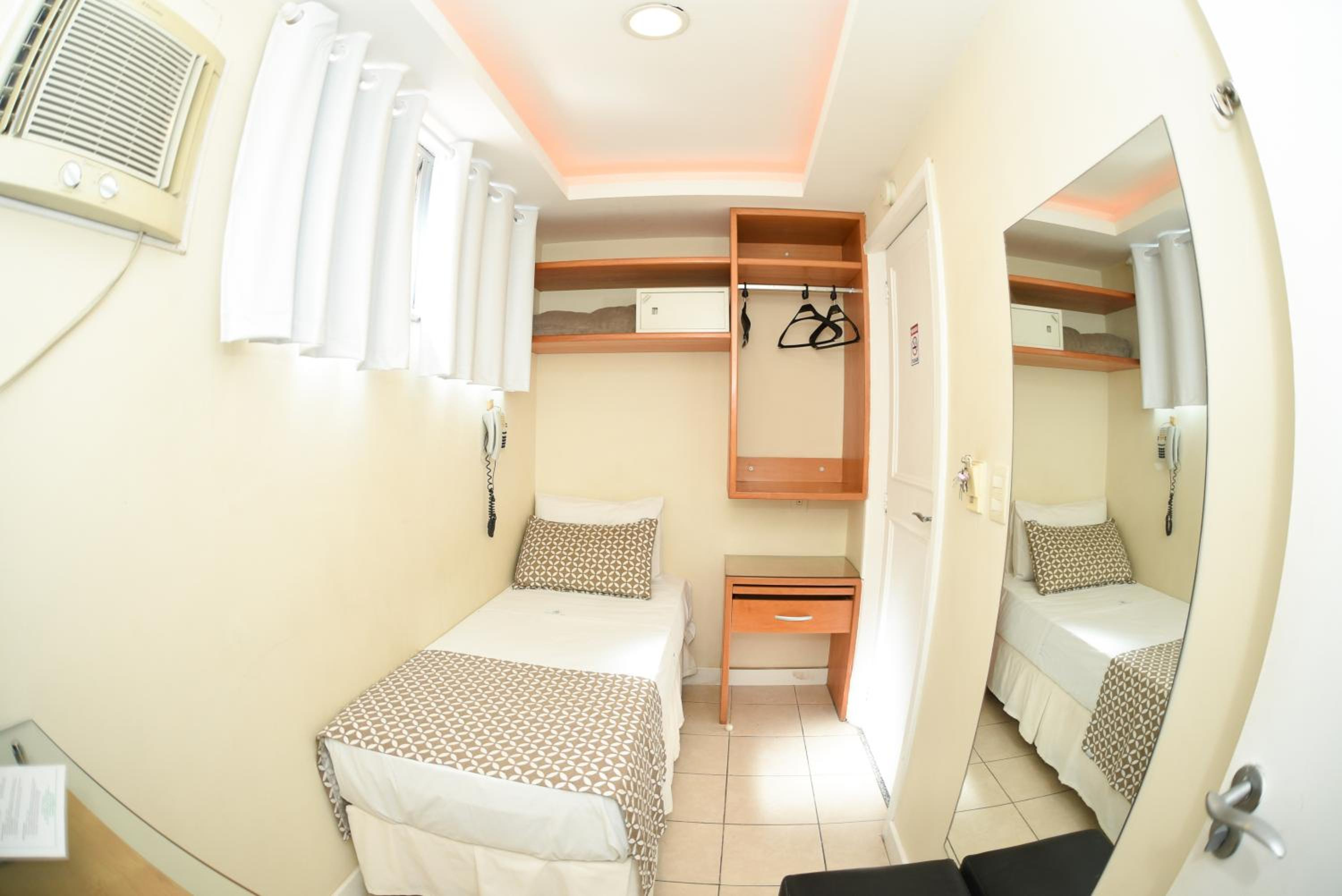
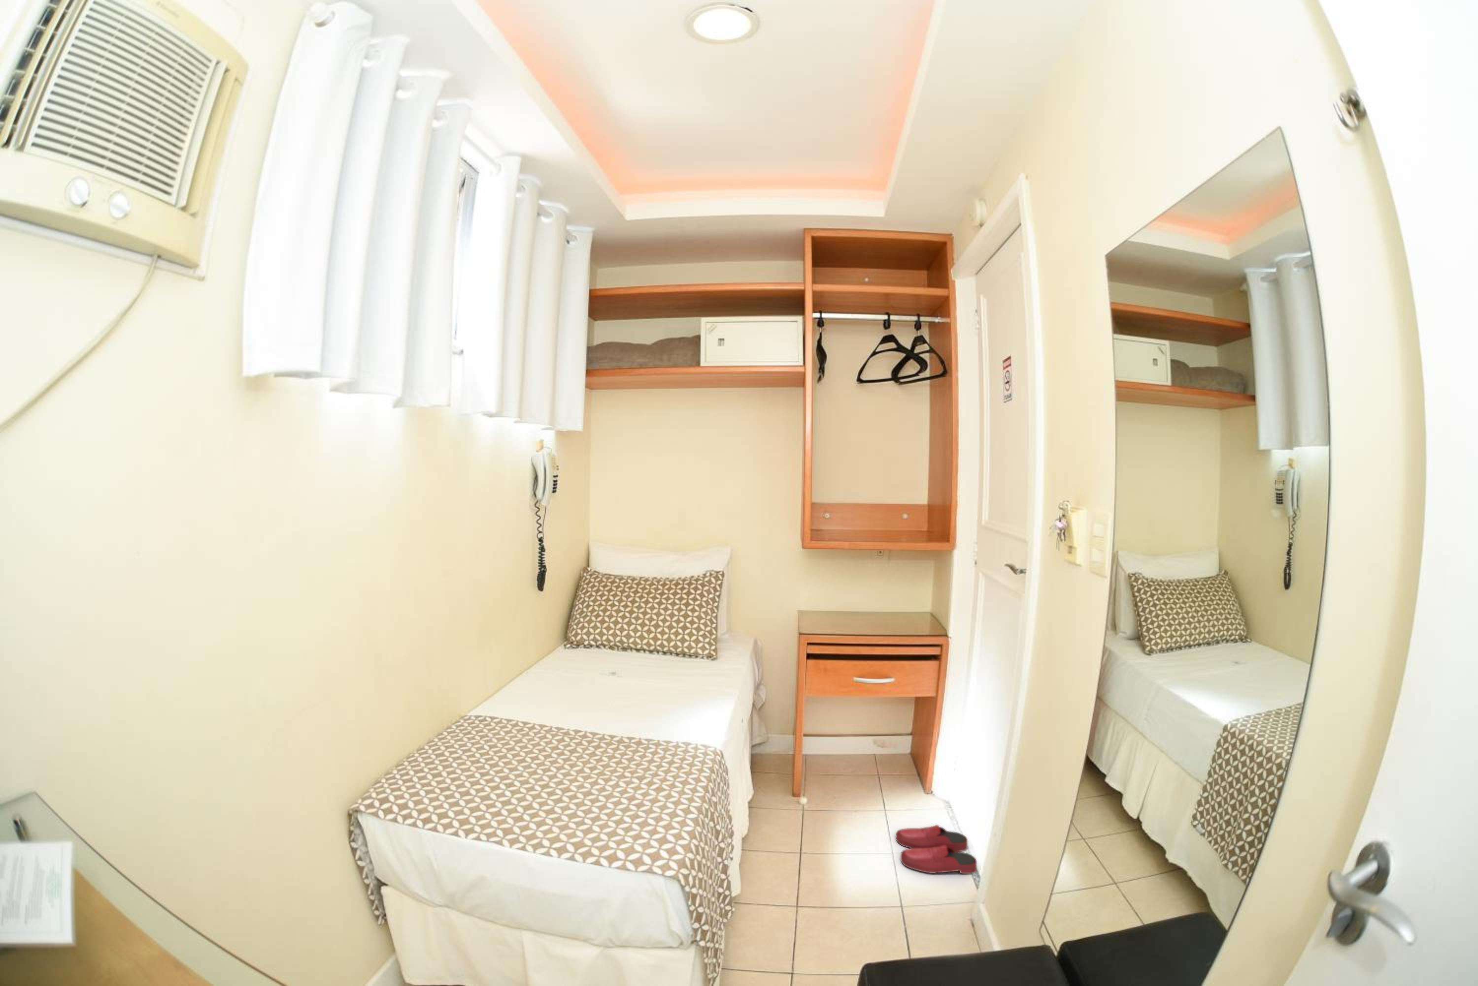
+ slippers [895,824,978,875]
